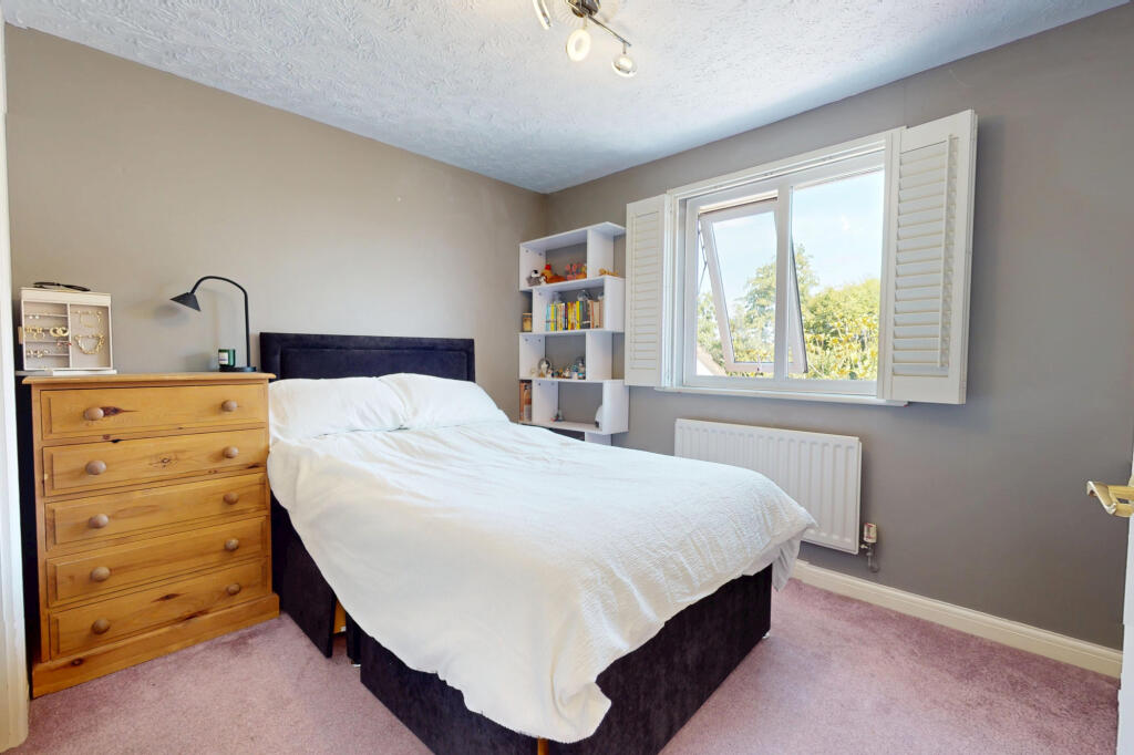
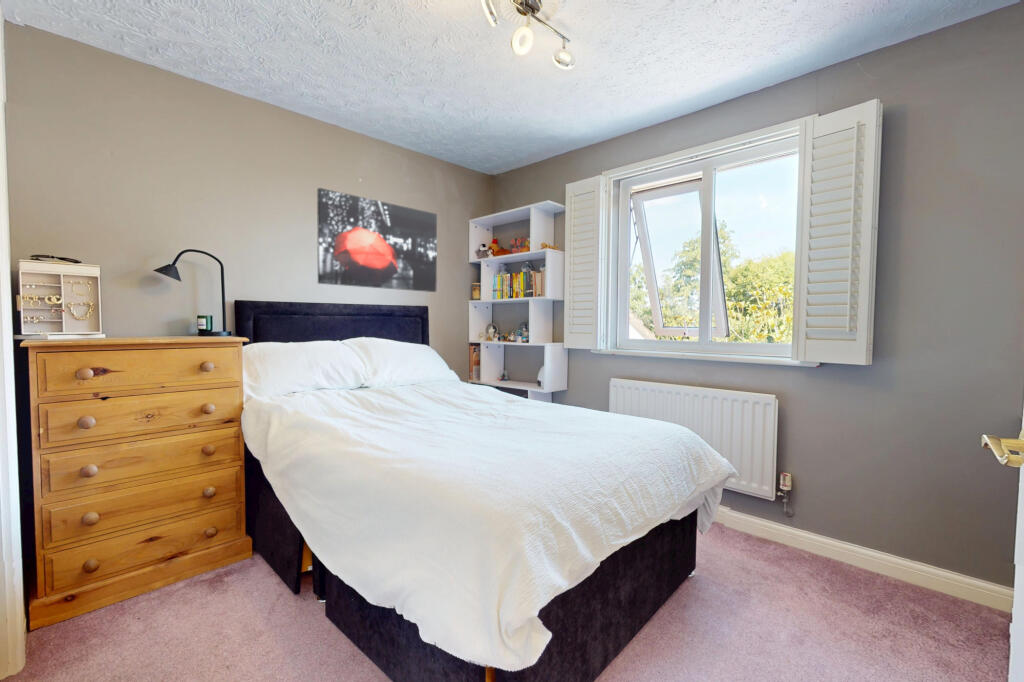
+ wall art [316,187,438,293]
